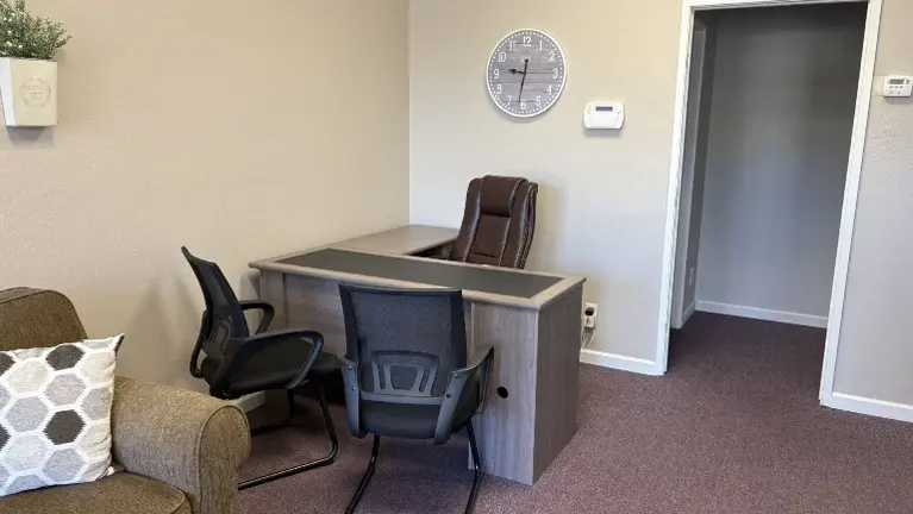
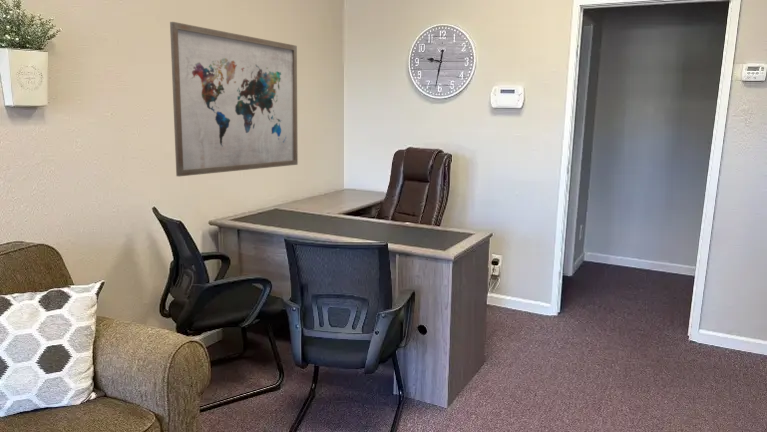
+ wall art [169,21,299,177]
